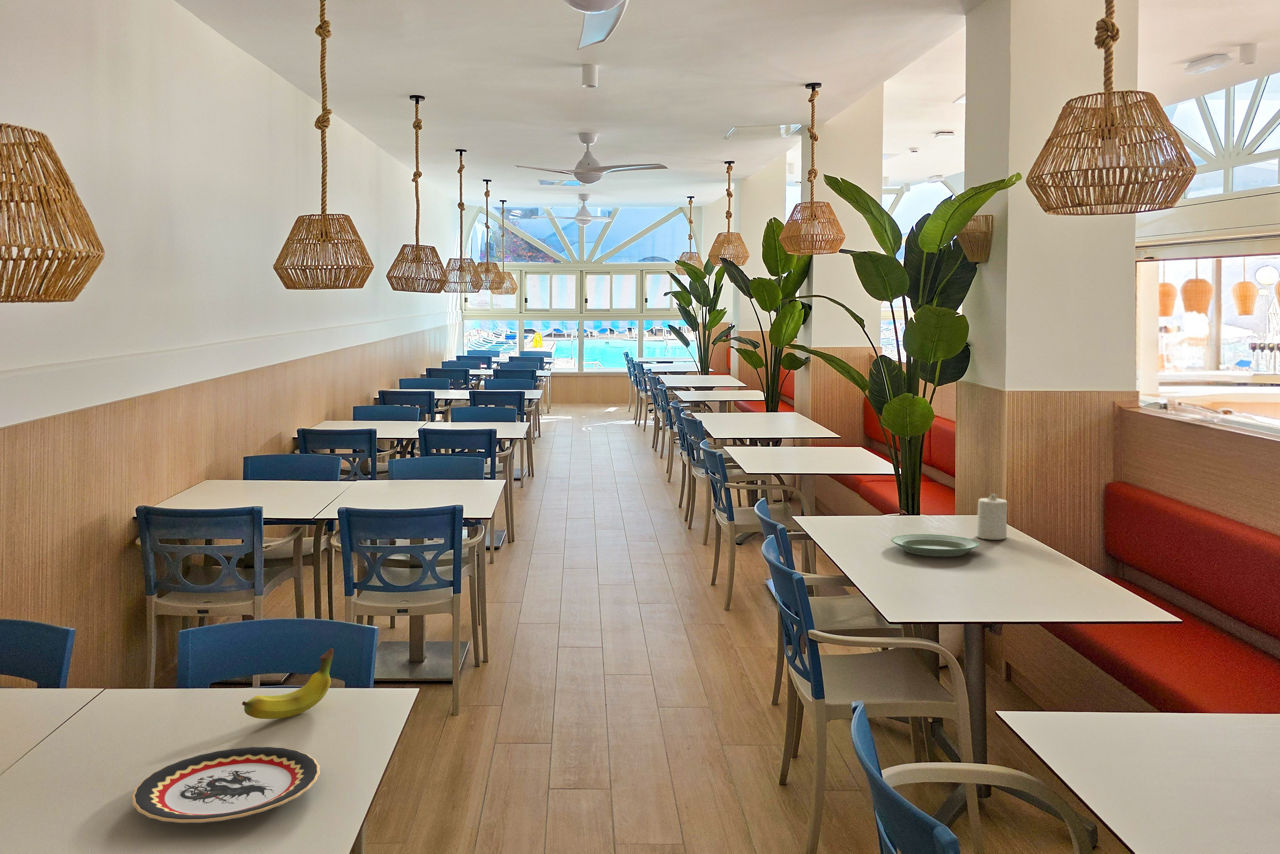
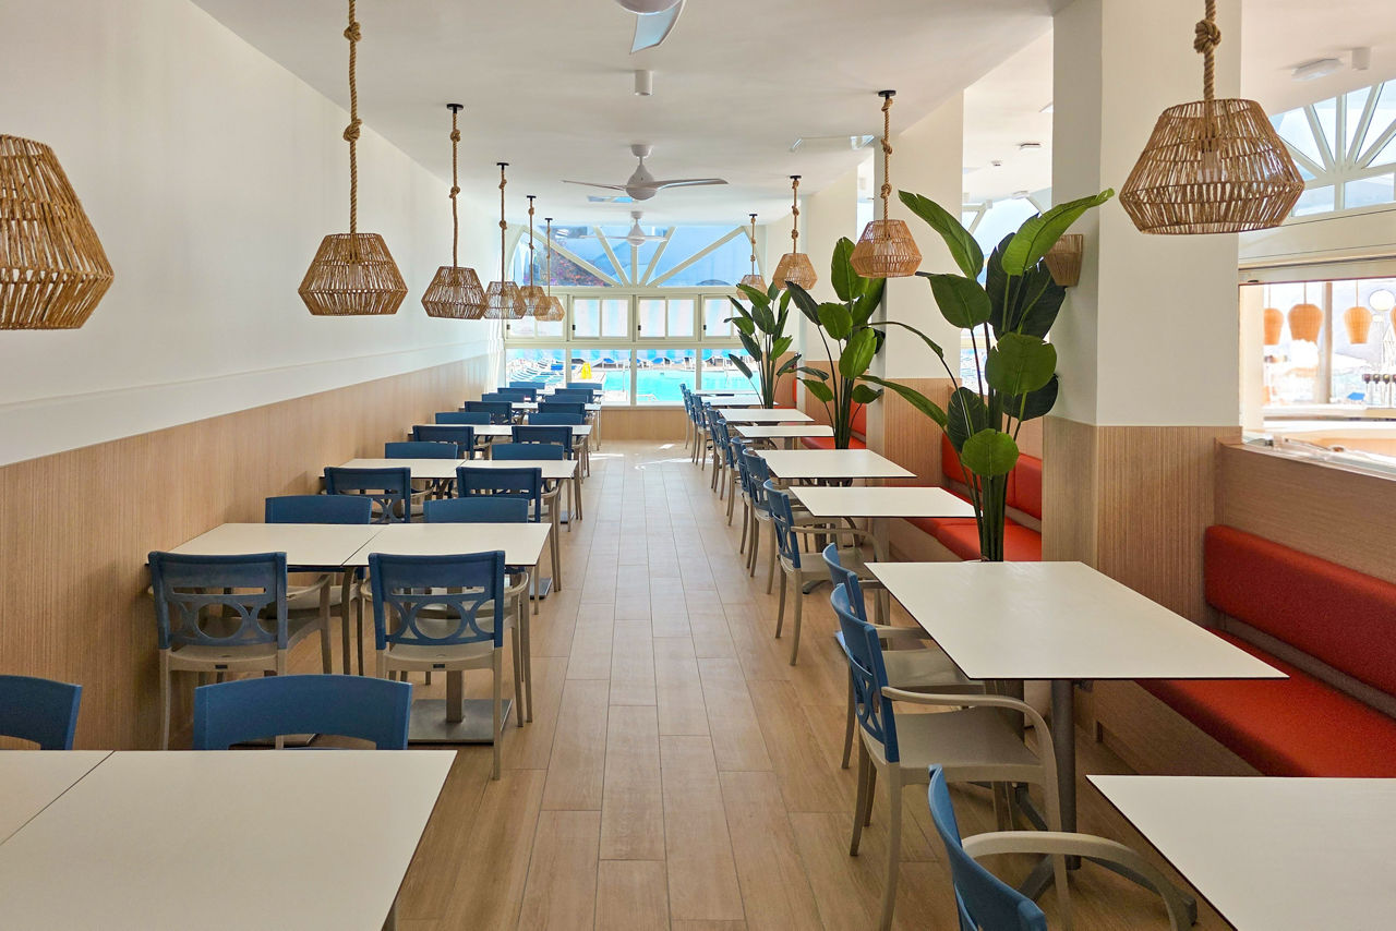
- candle [975,492,1008,540]
- plate [130,746,321,824]
- fruit [241,647,335,720]
- plate [890,533,980,558]
